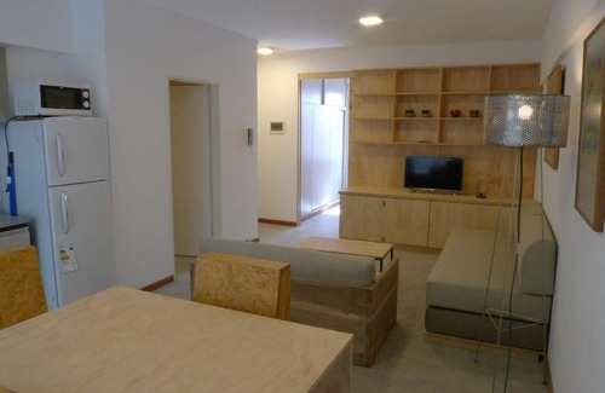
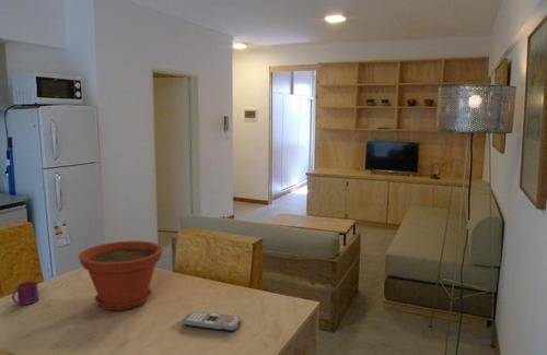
+ remote control [182,311,242,332]
+ mug [11,281,39,306]
+ plant pot [78,240,164,311]
